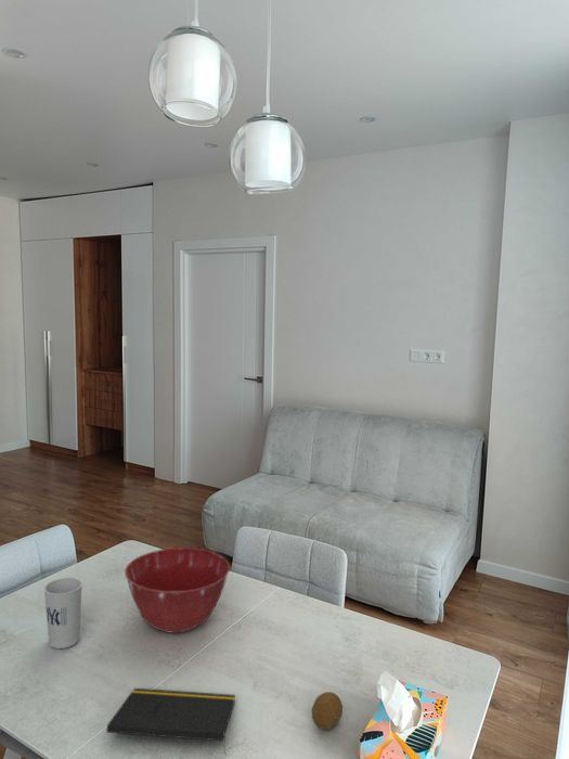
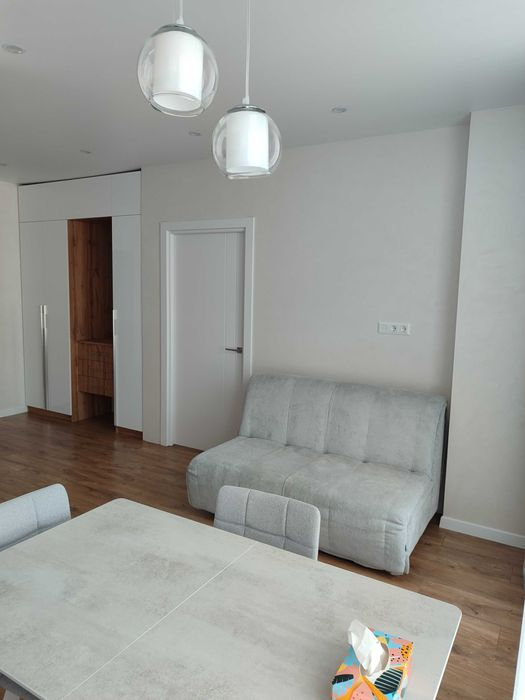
- cup [43,577,83,649]
- notepad [105,687,236,757]
- mixing bowl [124,546,231,634]
- fruit [311,691,344,731]
